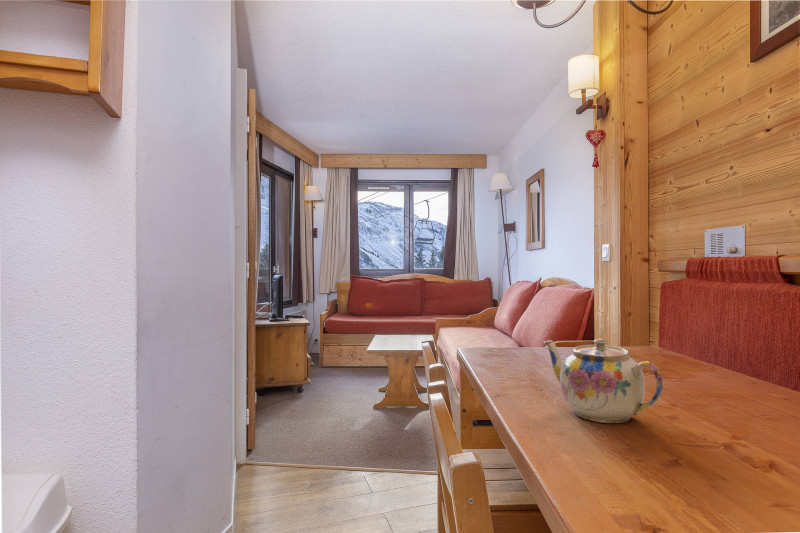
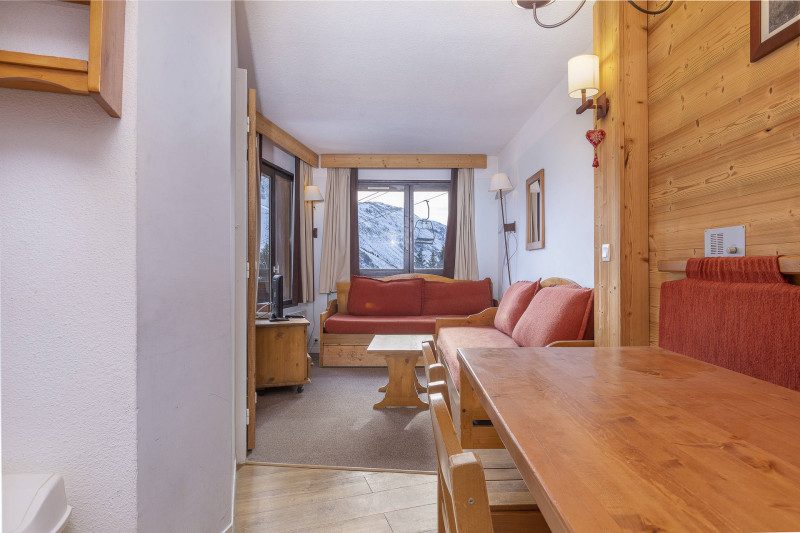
- teapot [542,338,664,424]
